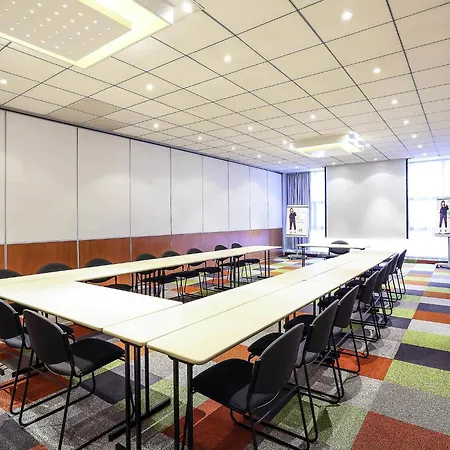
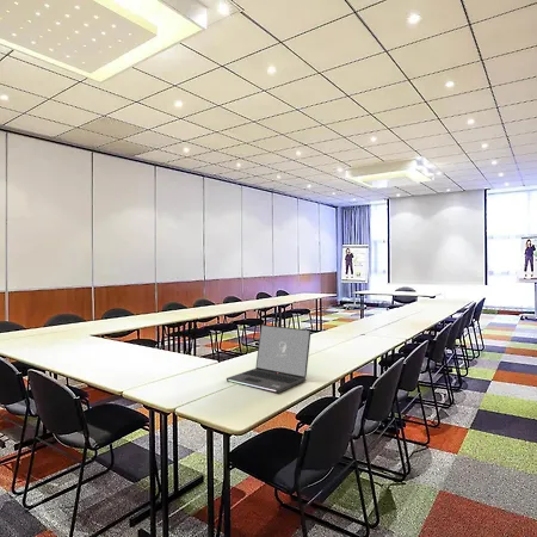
+ laptop [226,323,311,394]
